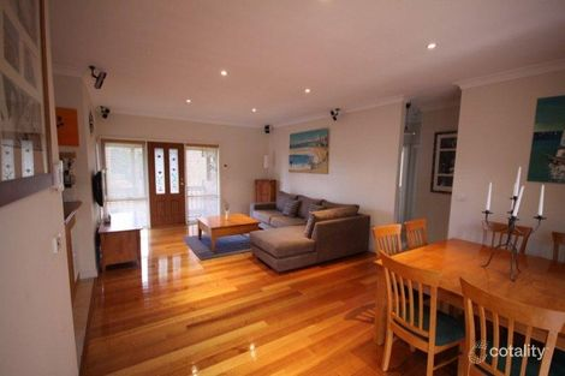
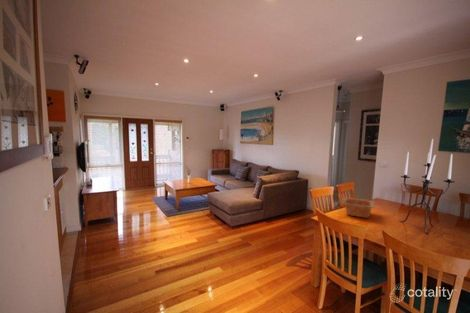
+ serving bowl [340,196,376,219]
